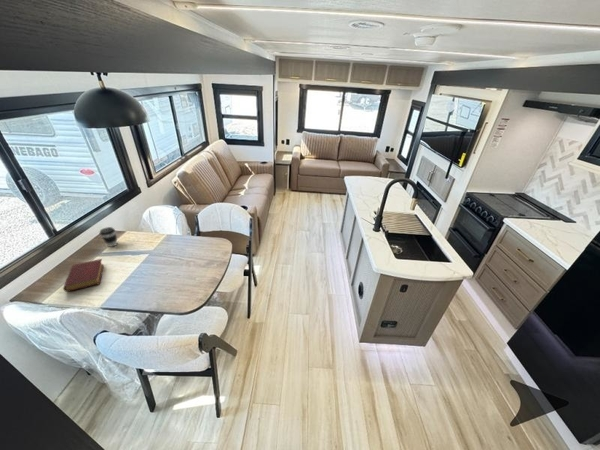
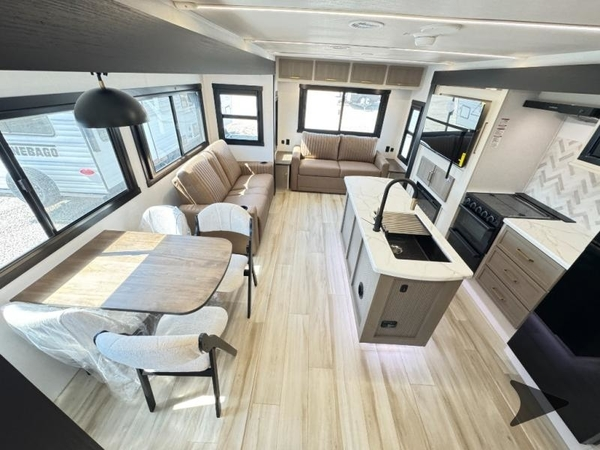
- book [62,258,105,293]
- coffee cup [98,226,118,248]
